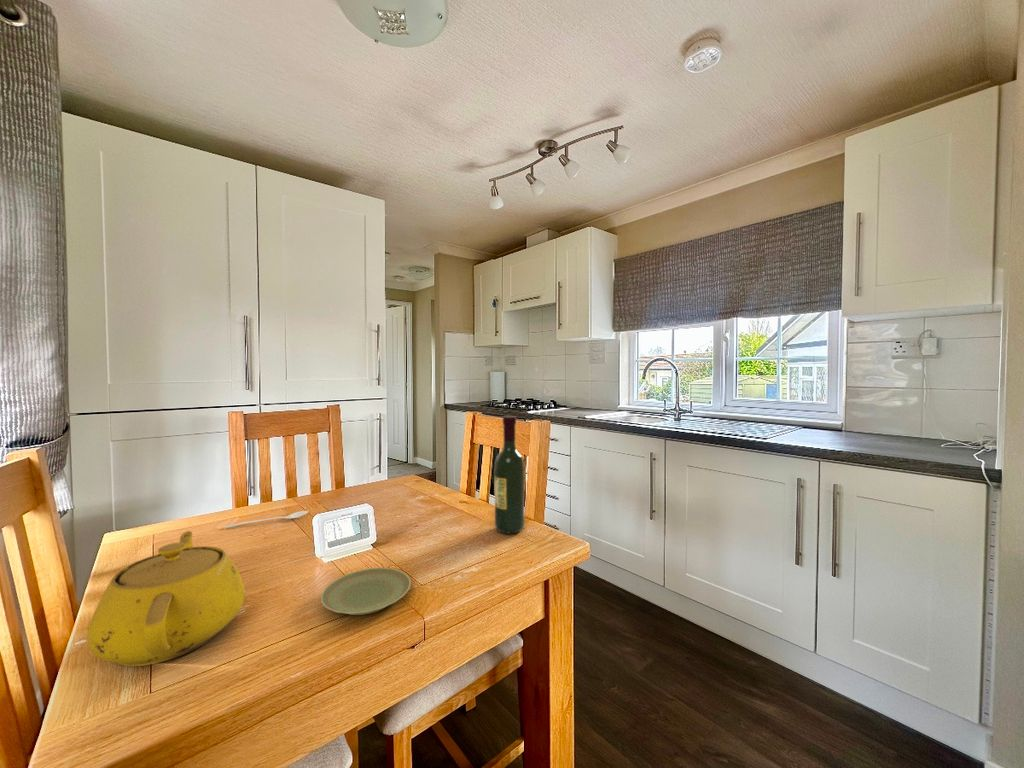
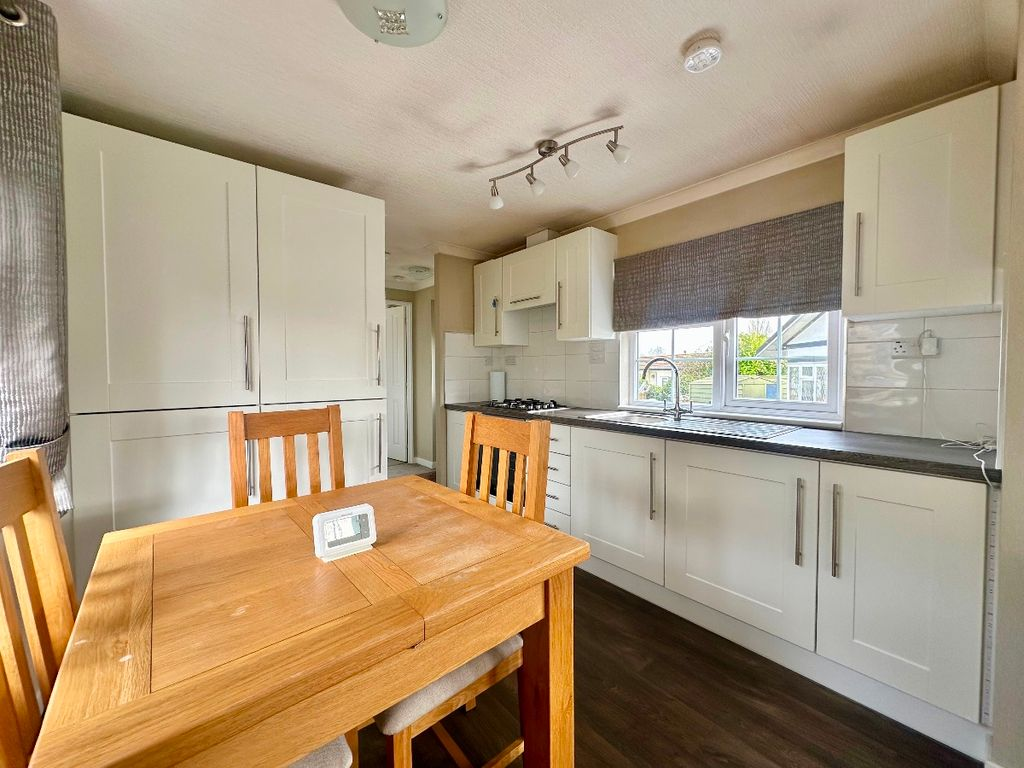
- stirrer [225,510,309,529]
- wine bottle [493,415,525,534]
- plate [320,567,412,616]
- teapot [87,530,246,667]
